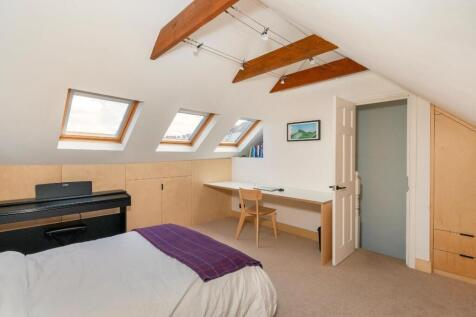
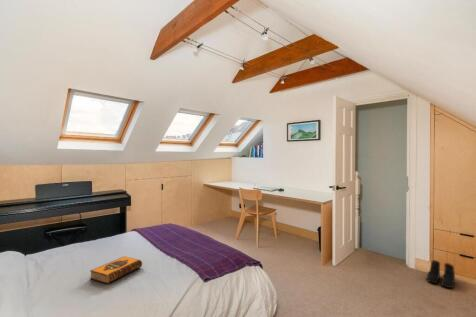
+ boots [426,259,456,289]
+ hardback book [89,255,143,285]
